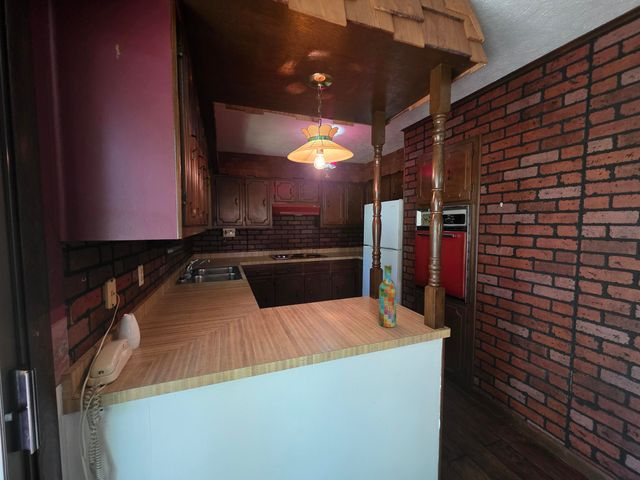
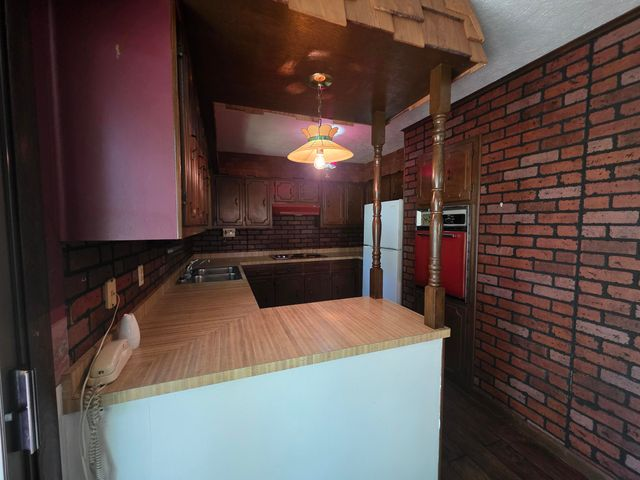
- wine bottle [378,264,398,328]
